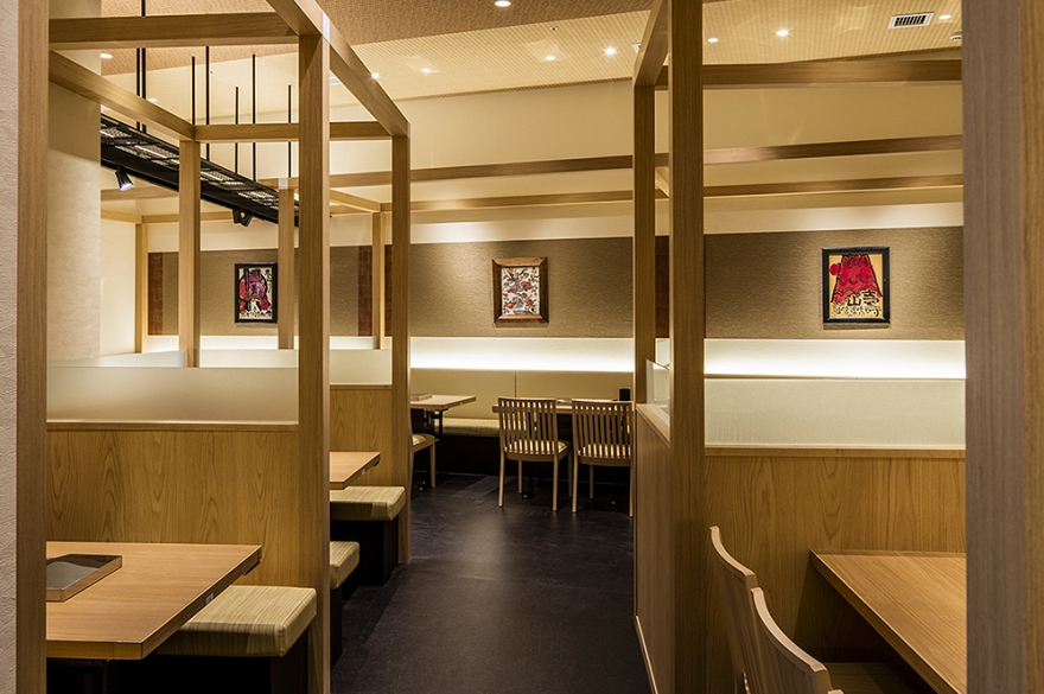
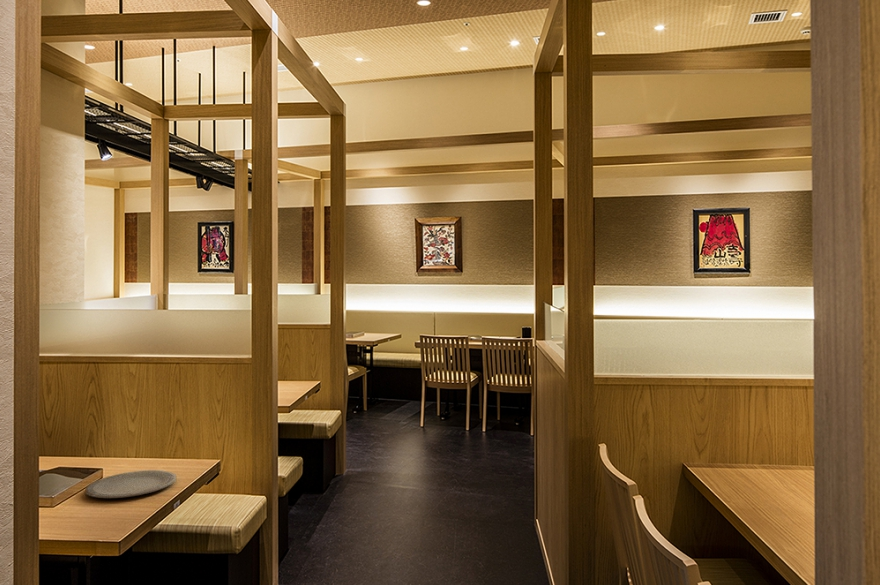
+ plate [84,469,178,499]
